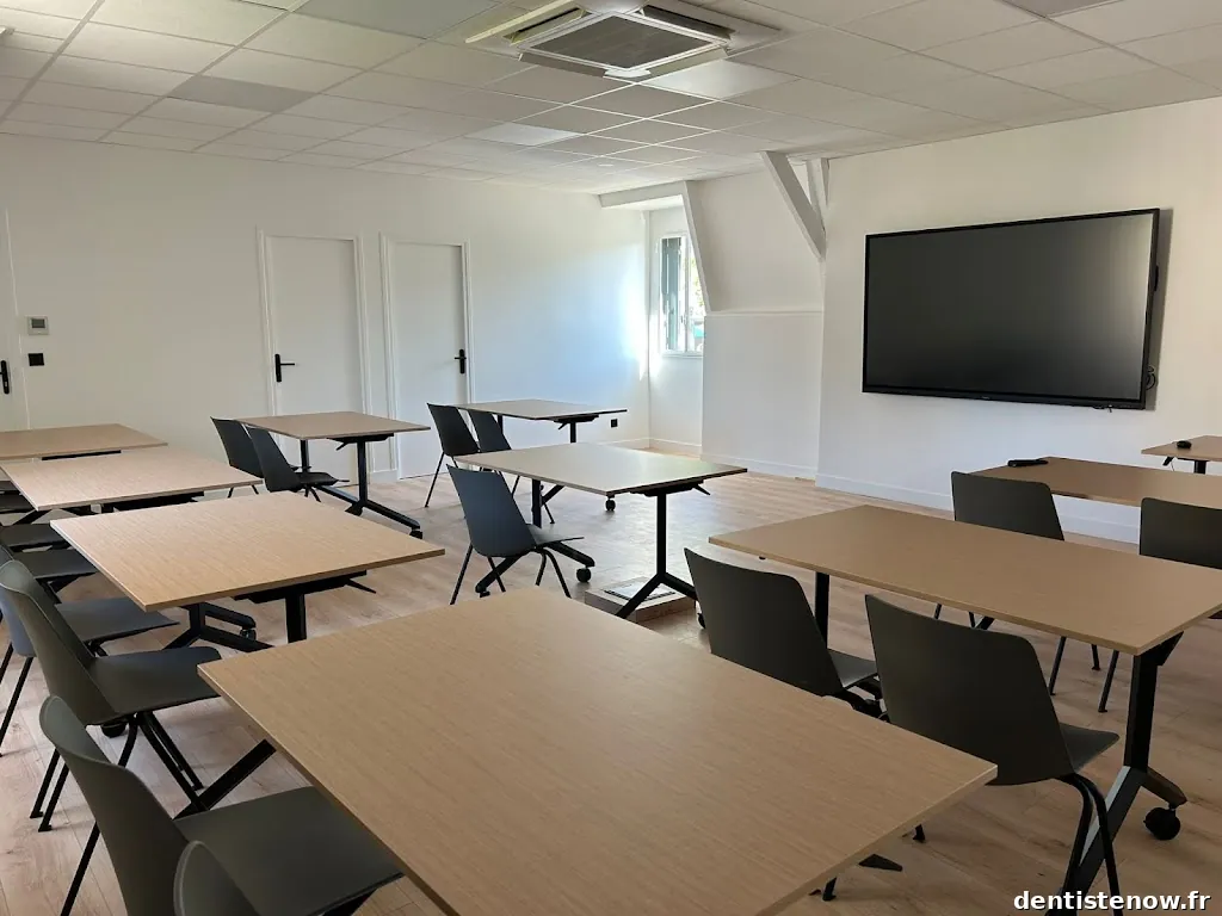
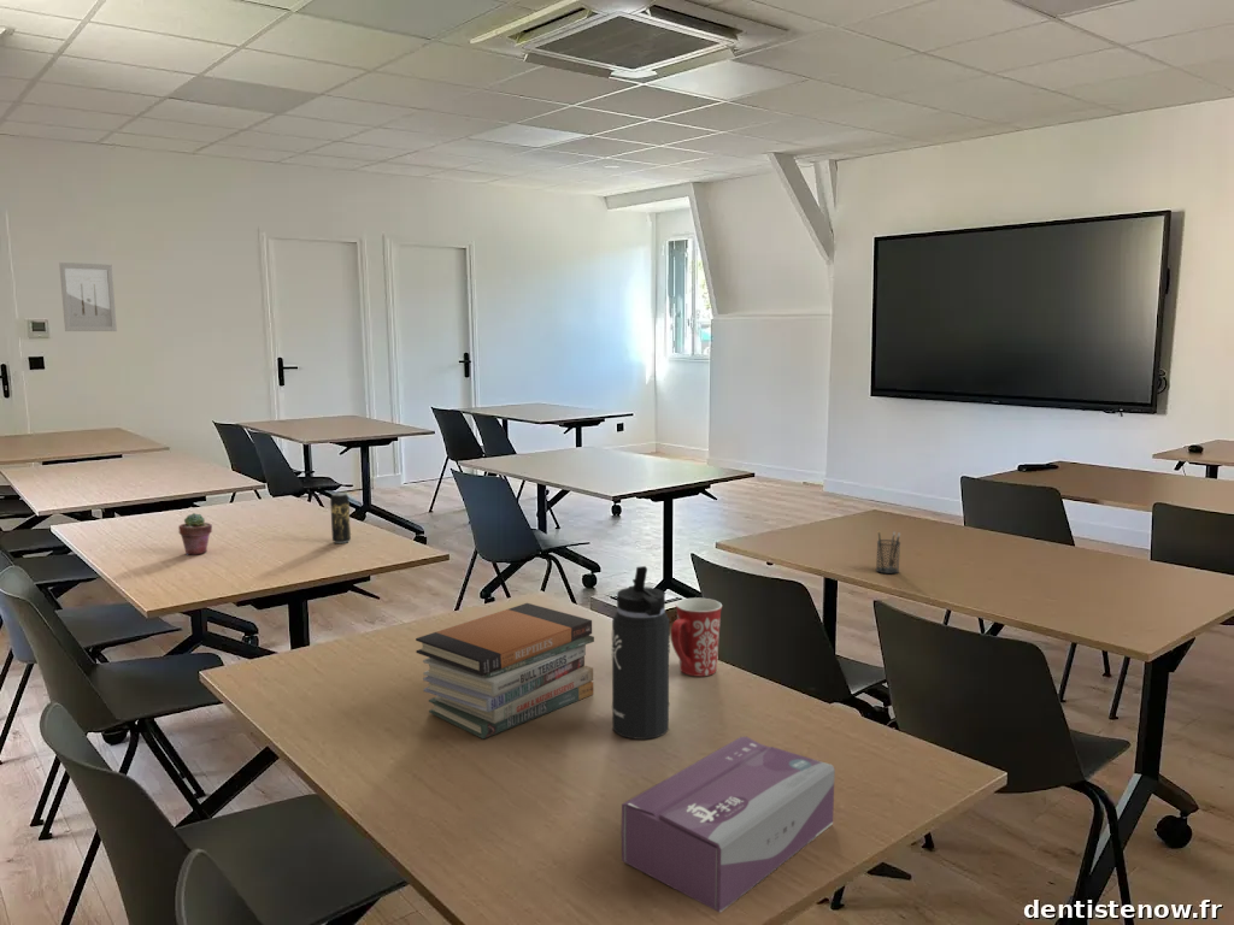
+ book stack [415,602,595,740]
+ mug [670,596,723,677]
+ potted succulent [177,512,213,556]
+ wall art [58,261,118,332]
+ thermos bottle [611,565,671,741]
+ beverage can [329,490,352,544]
+ pencil holder [875,530,901,575]
+ tissue box [621,736,836,914]
